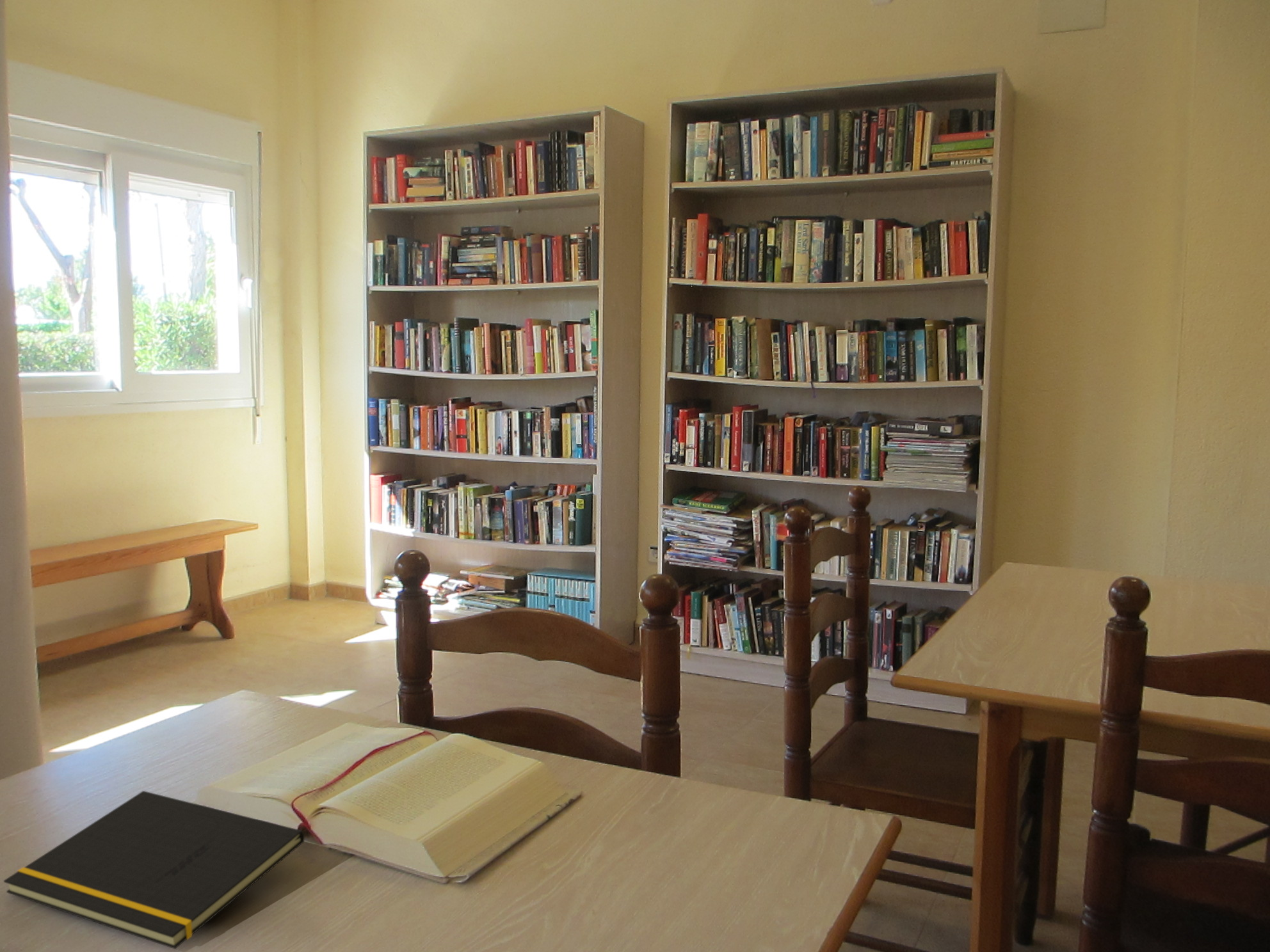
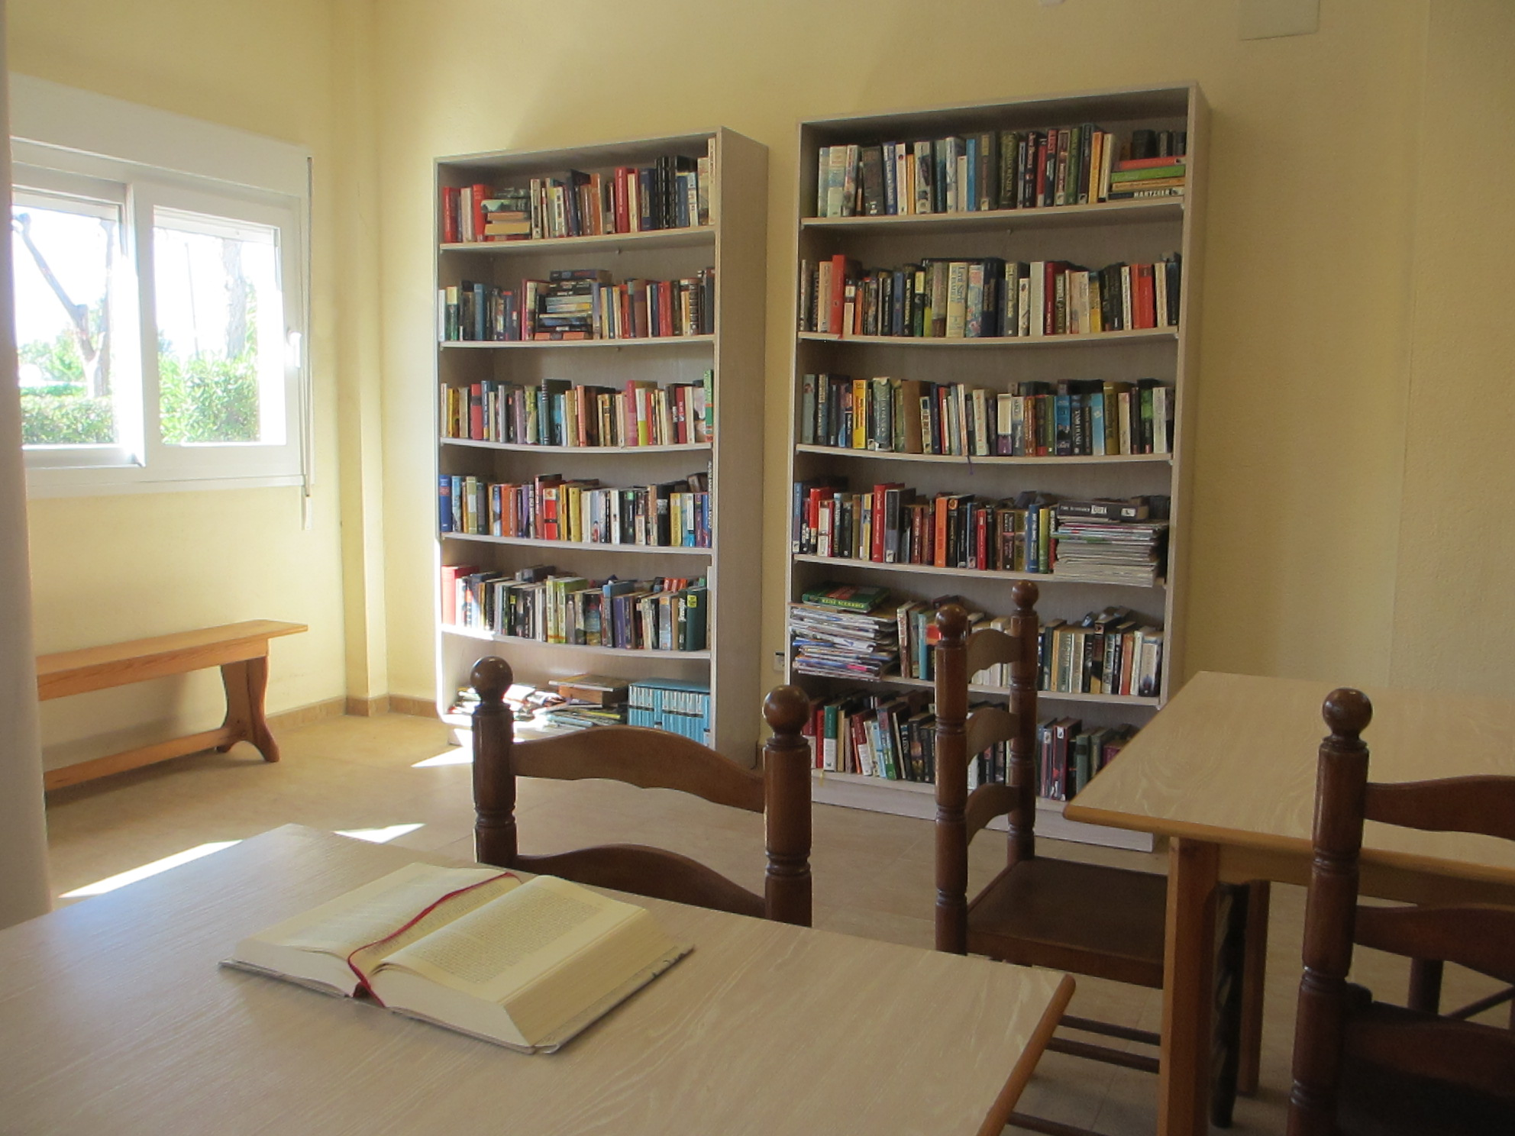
- notepad [3,790,305,949]
